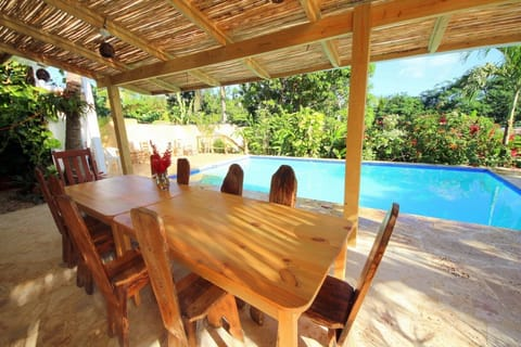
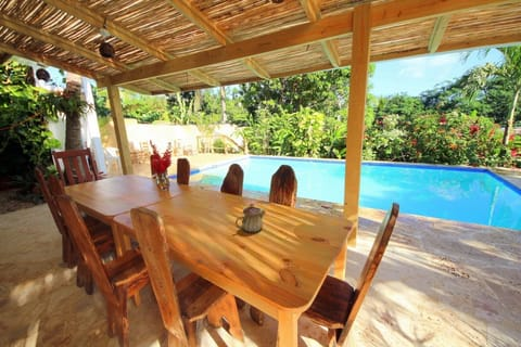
+ teapot [234,203,267,233]
